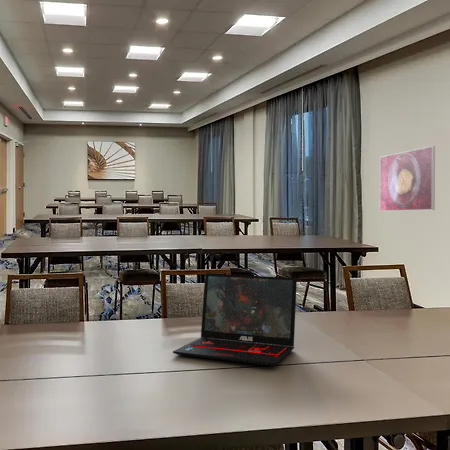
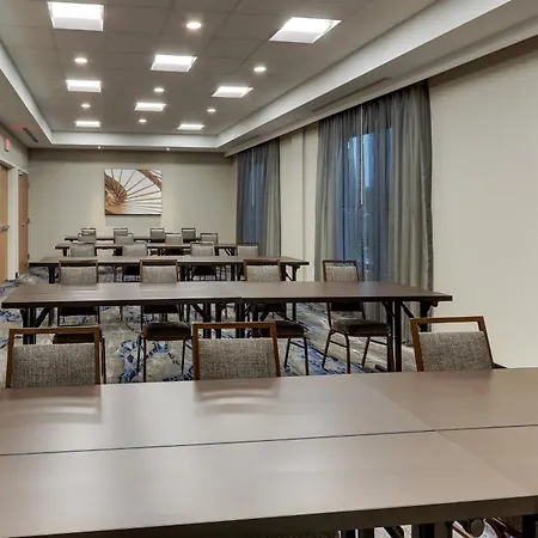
- laptop [172,273,298,367]
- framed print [379,145,436,212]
